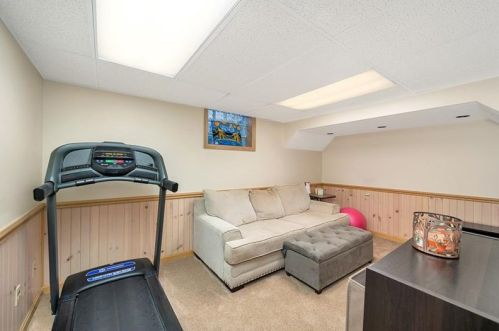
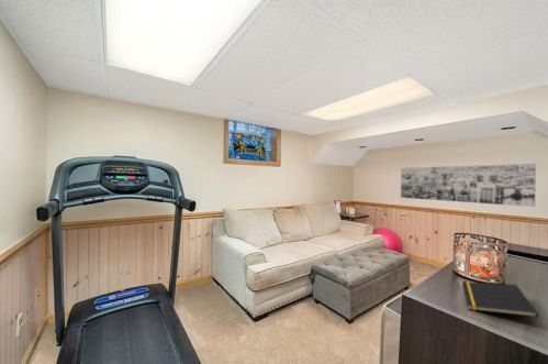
+ notepad [461,280,539,318]
+ wall art [400,163,537,208]
